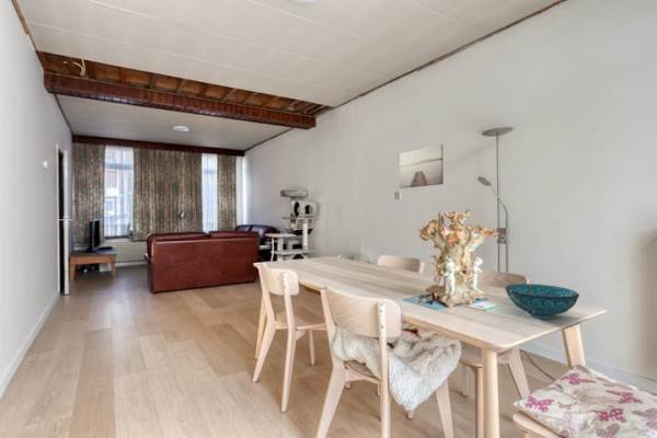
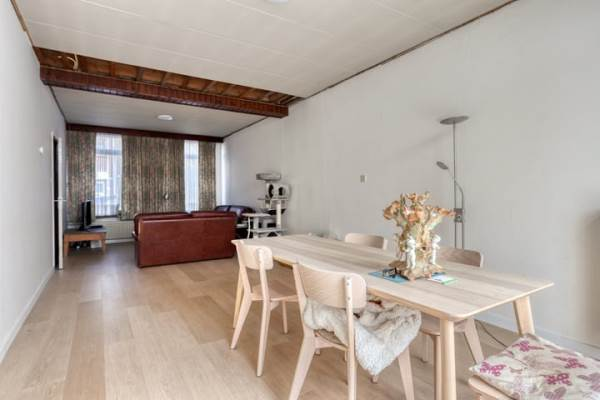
- decorative bowl [505,283,580,320]
- wall art [399,143,445,189]
